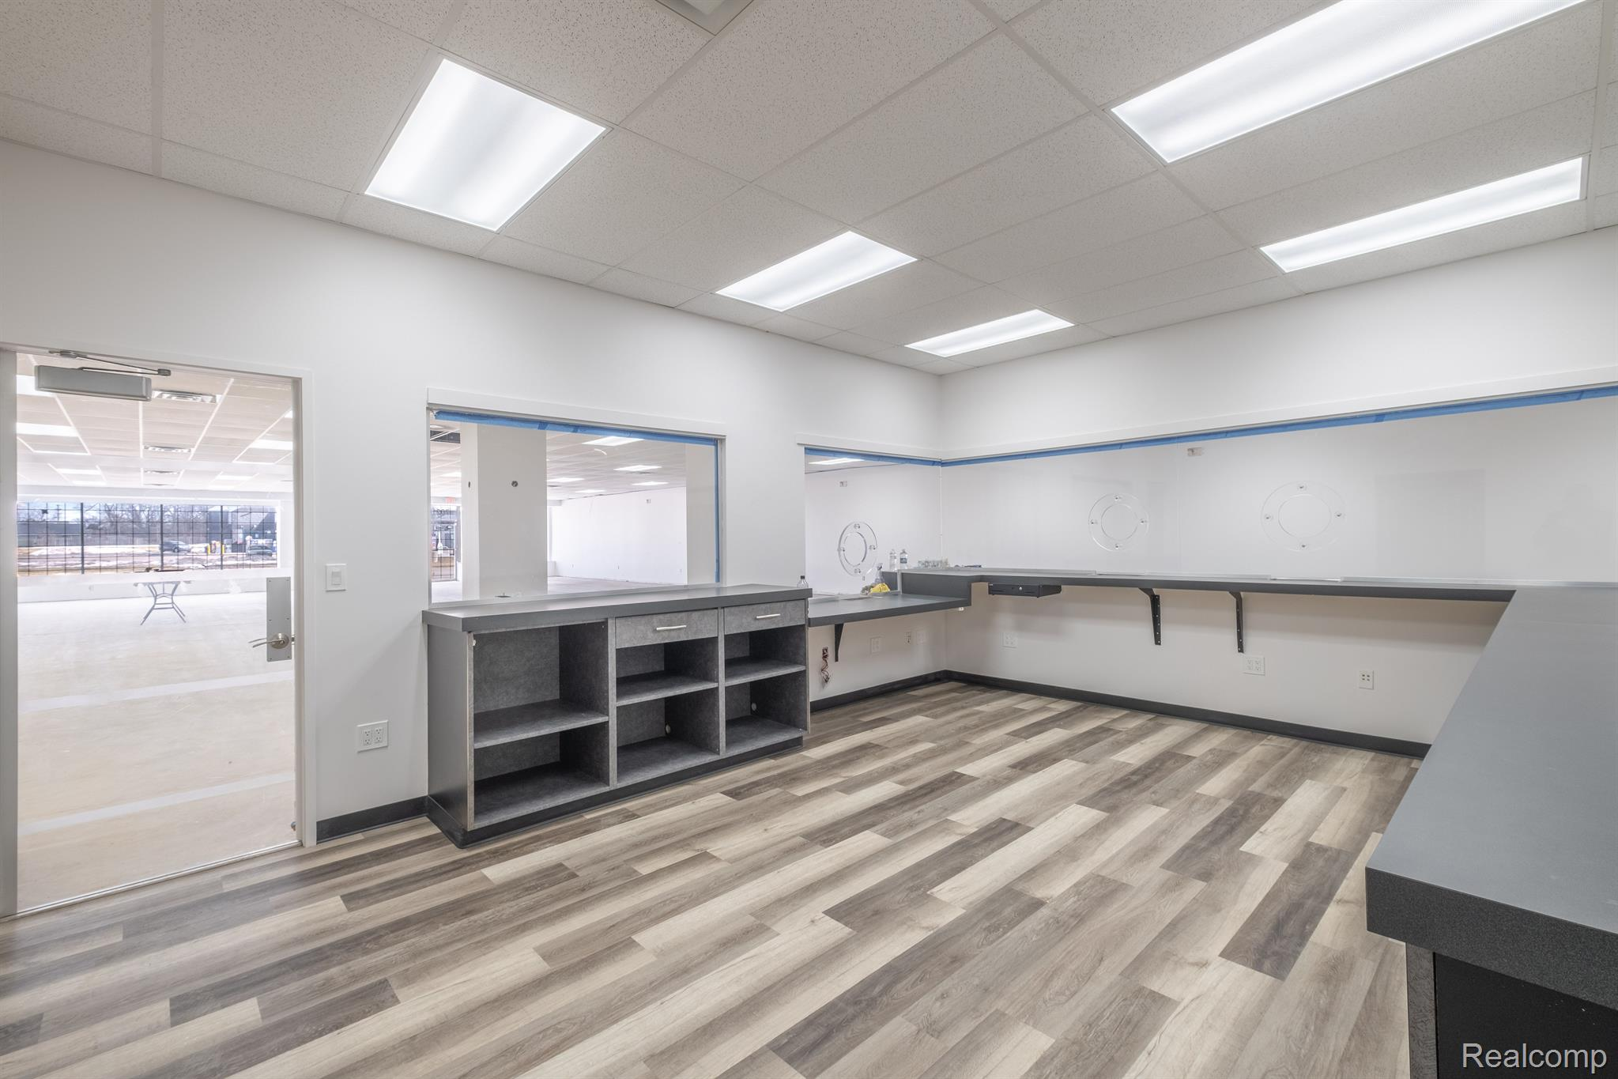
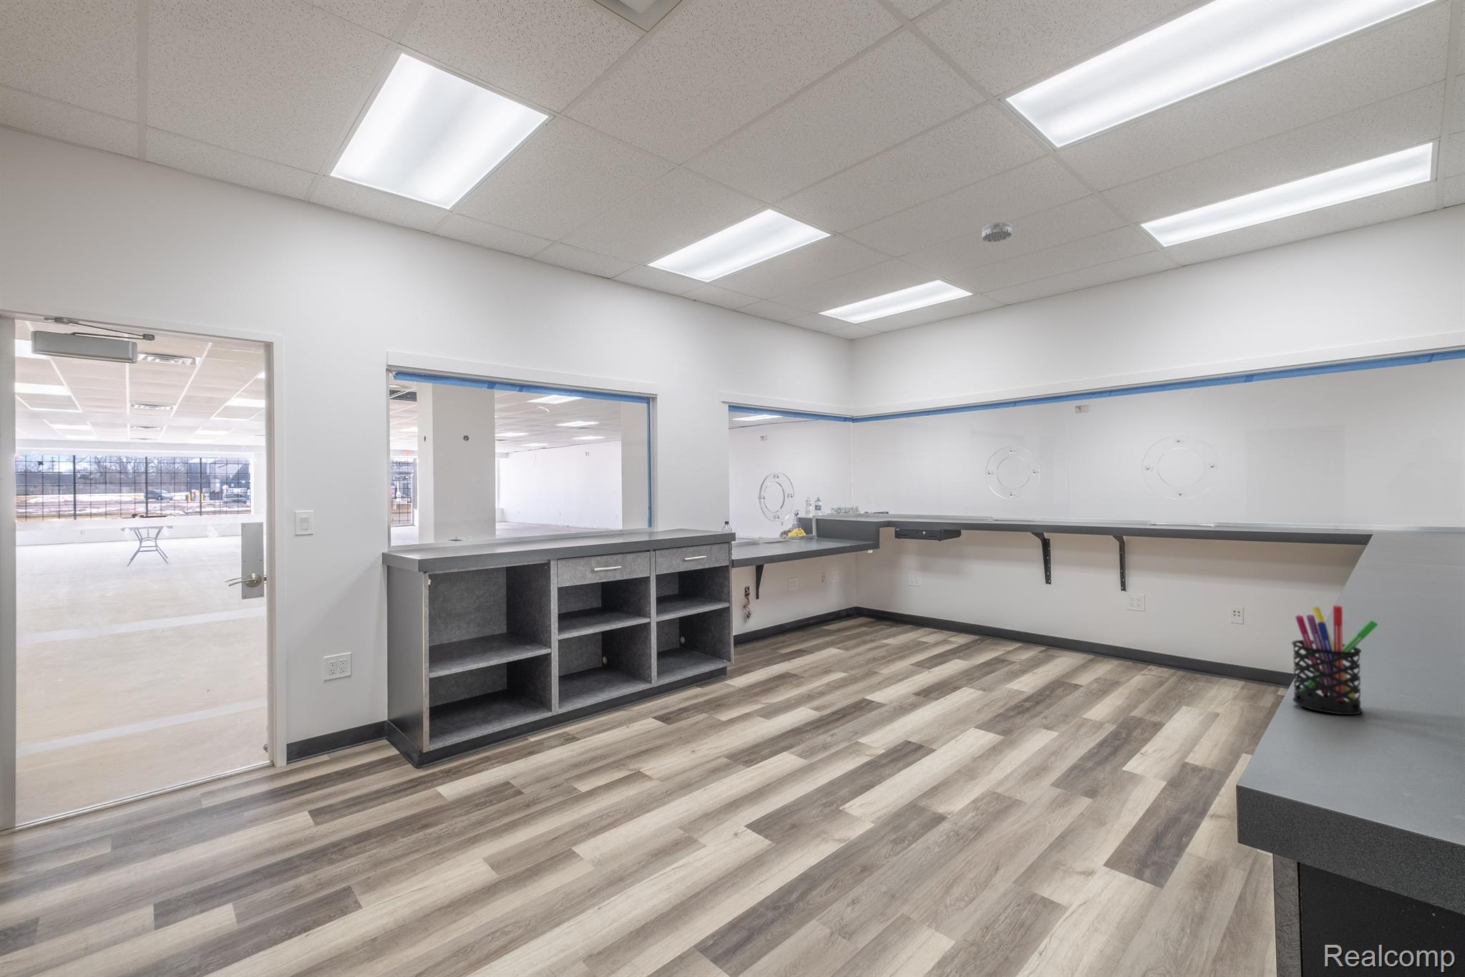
+ smoke detector [981,221,1013,243]
+ pen holder [1291,605,1379,715]
